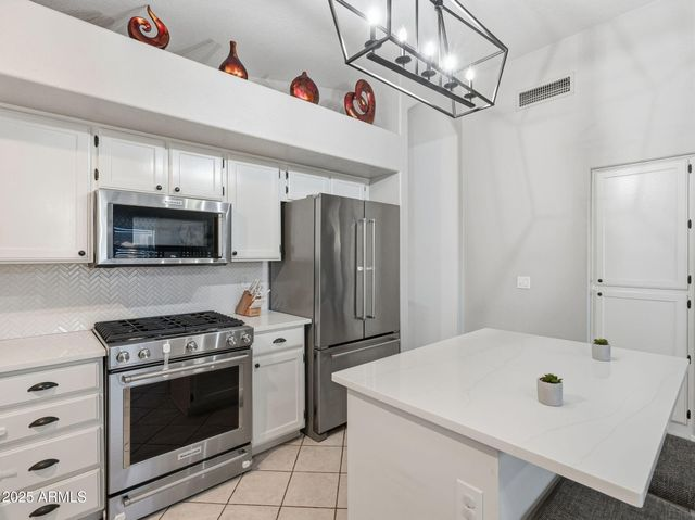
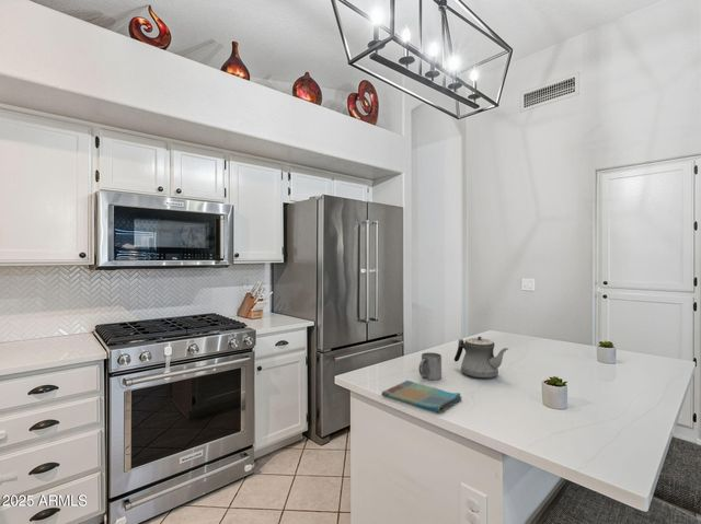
+ mug [418,351,443,381]
+ teapot [453,336,509,380]
+ dish towel [380,380,463,414]
